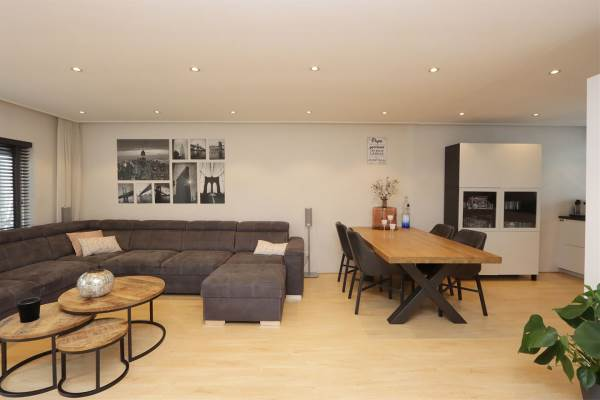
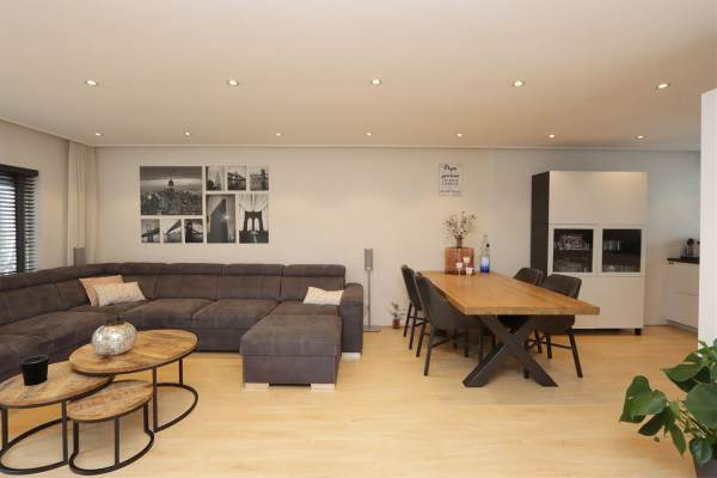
+ potted plant [386,300,409,330]
